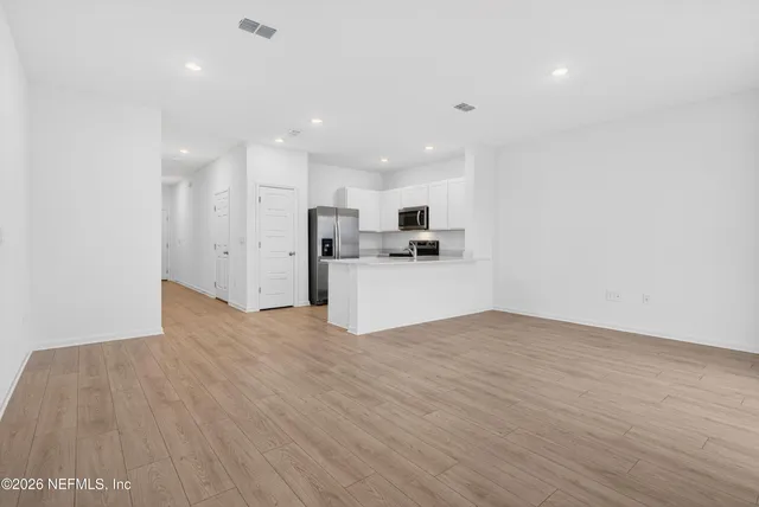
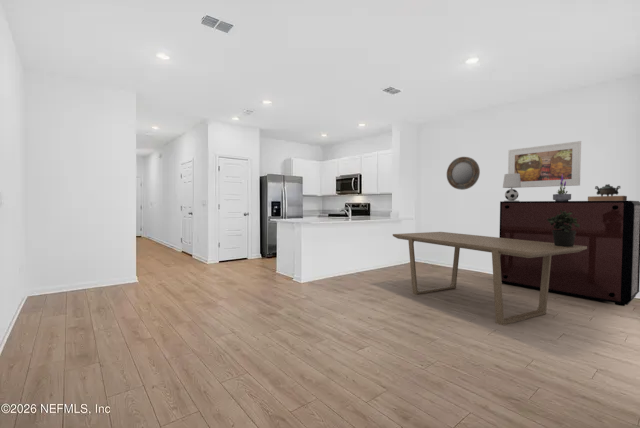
+ table lamp [502,173,521,201]
+ dining table [392,231,587,326]
+ home mirror [446,156,481,191]
+ potted plant [547,210,580,247]
+ decorative urn [587,183,628,201]
+ storage cabinet [498,200,640,307]
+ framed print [507,140,582,189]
+ potted plant [552,175,572,201]
